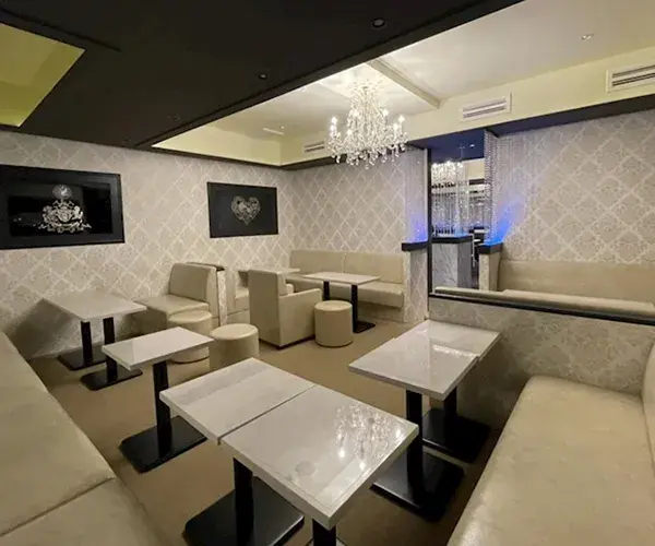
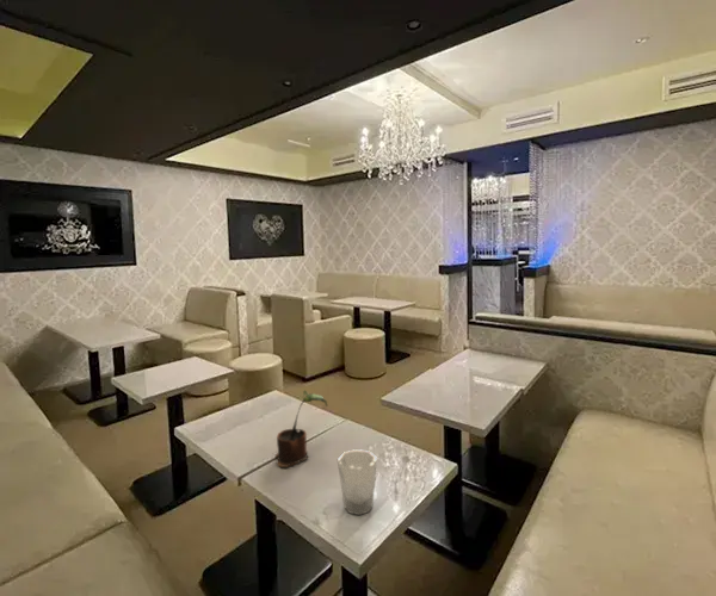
+ potted plant [274,389,328,468]
+ drinking glass [337,448,378,516]
